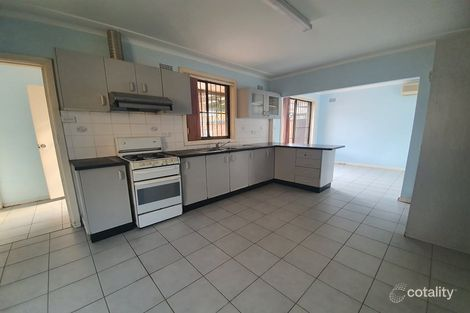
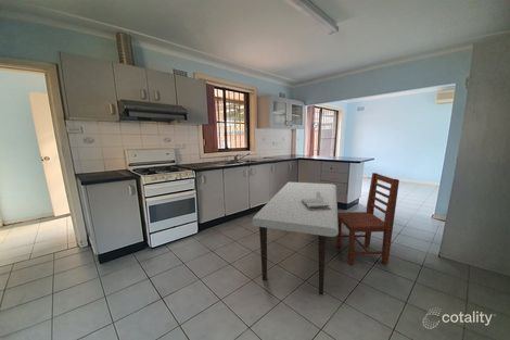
+ kitchen table [252,172,400,295]
